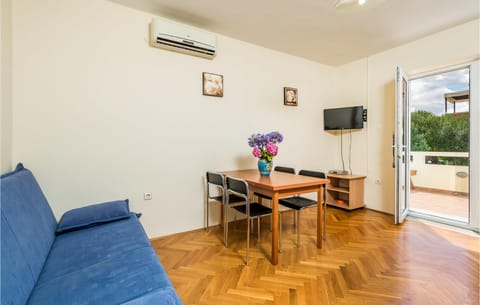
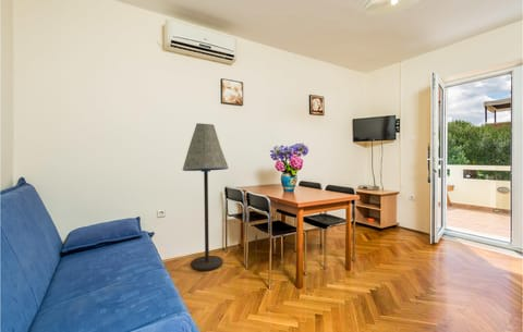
+ floor lamp [182,122,230,272]
